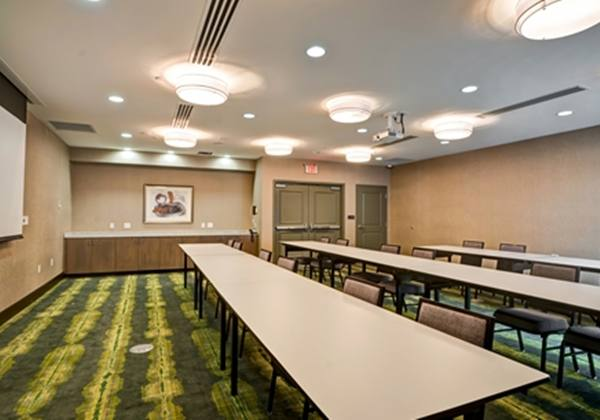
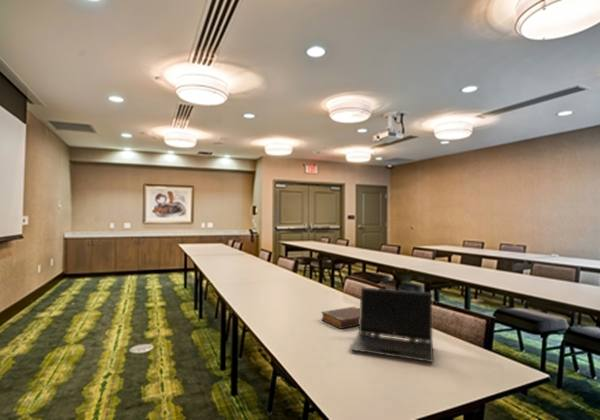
+ laptop computer [348,286,434,363]
+ book [320,306,360,330]
